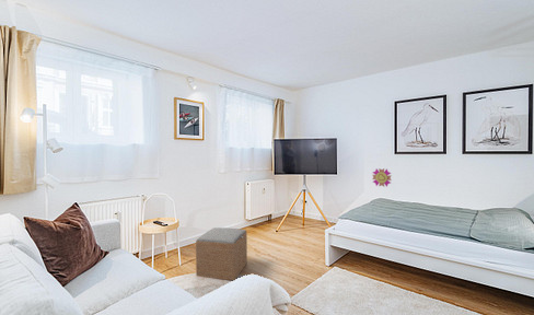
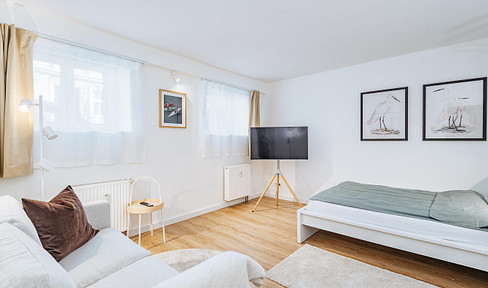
- ottoman [195,226,248,281]
- wall ornament [372,167,393,188]
